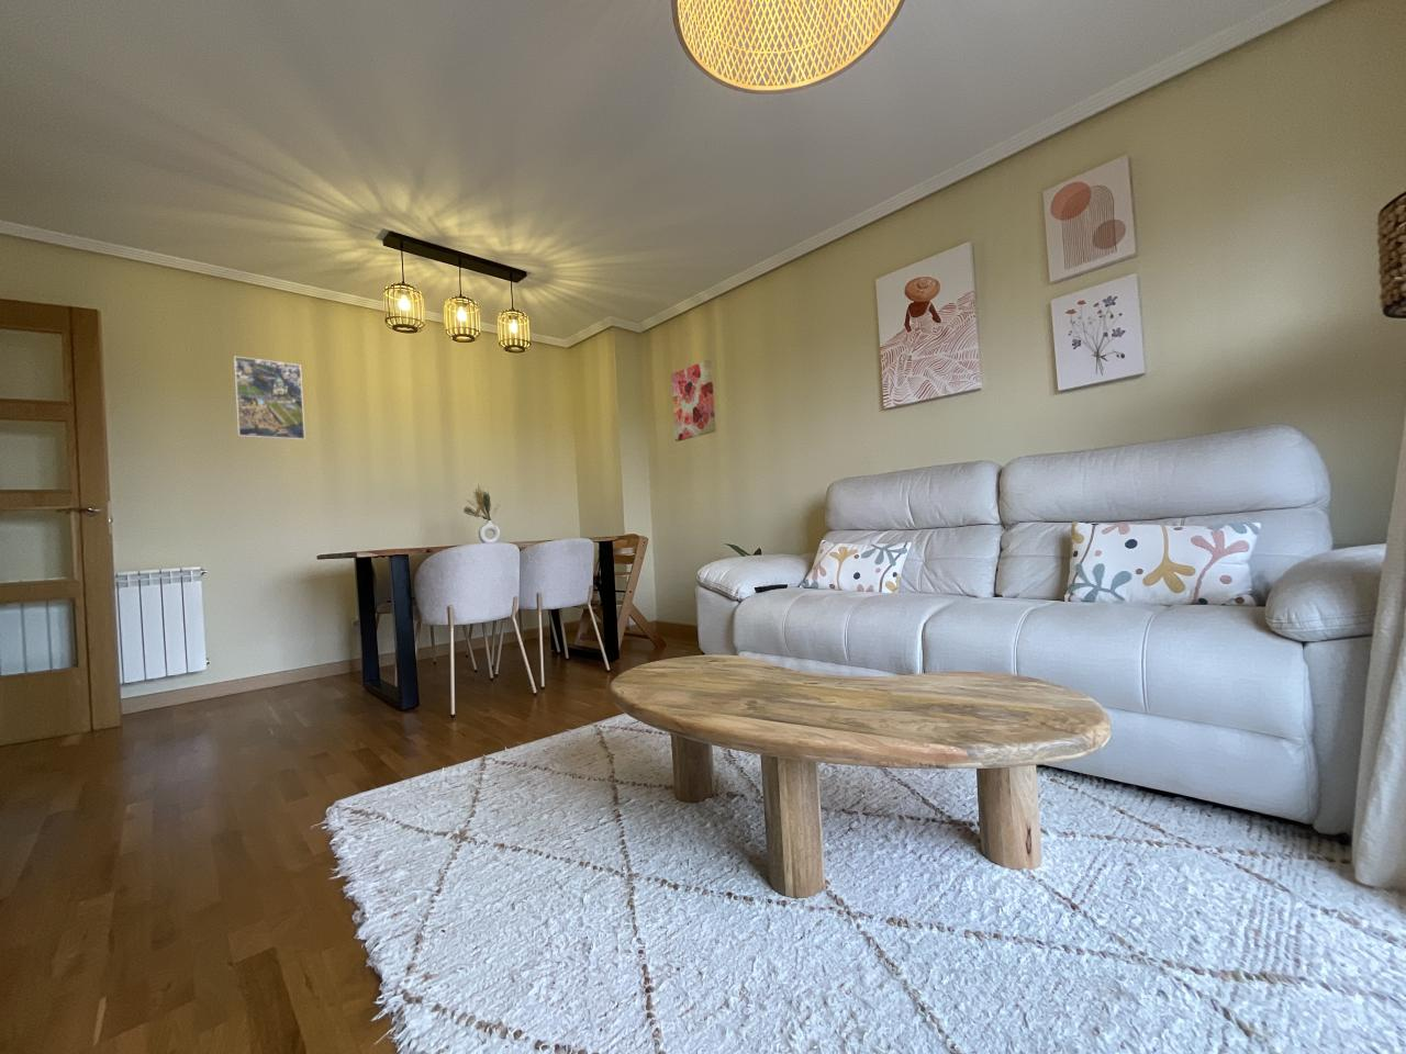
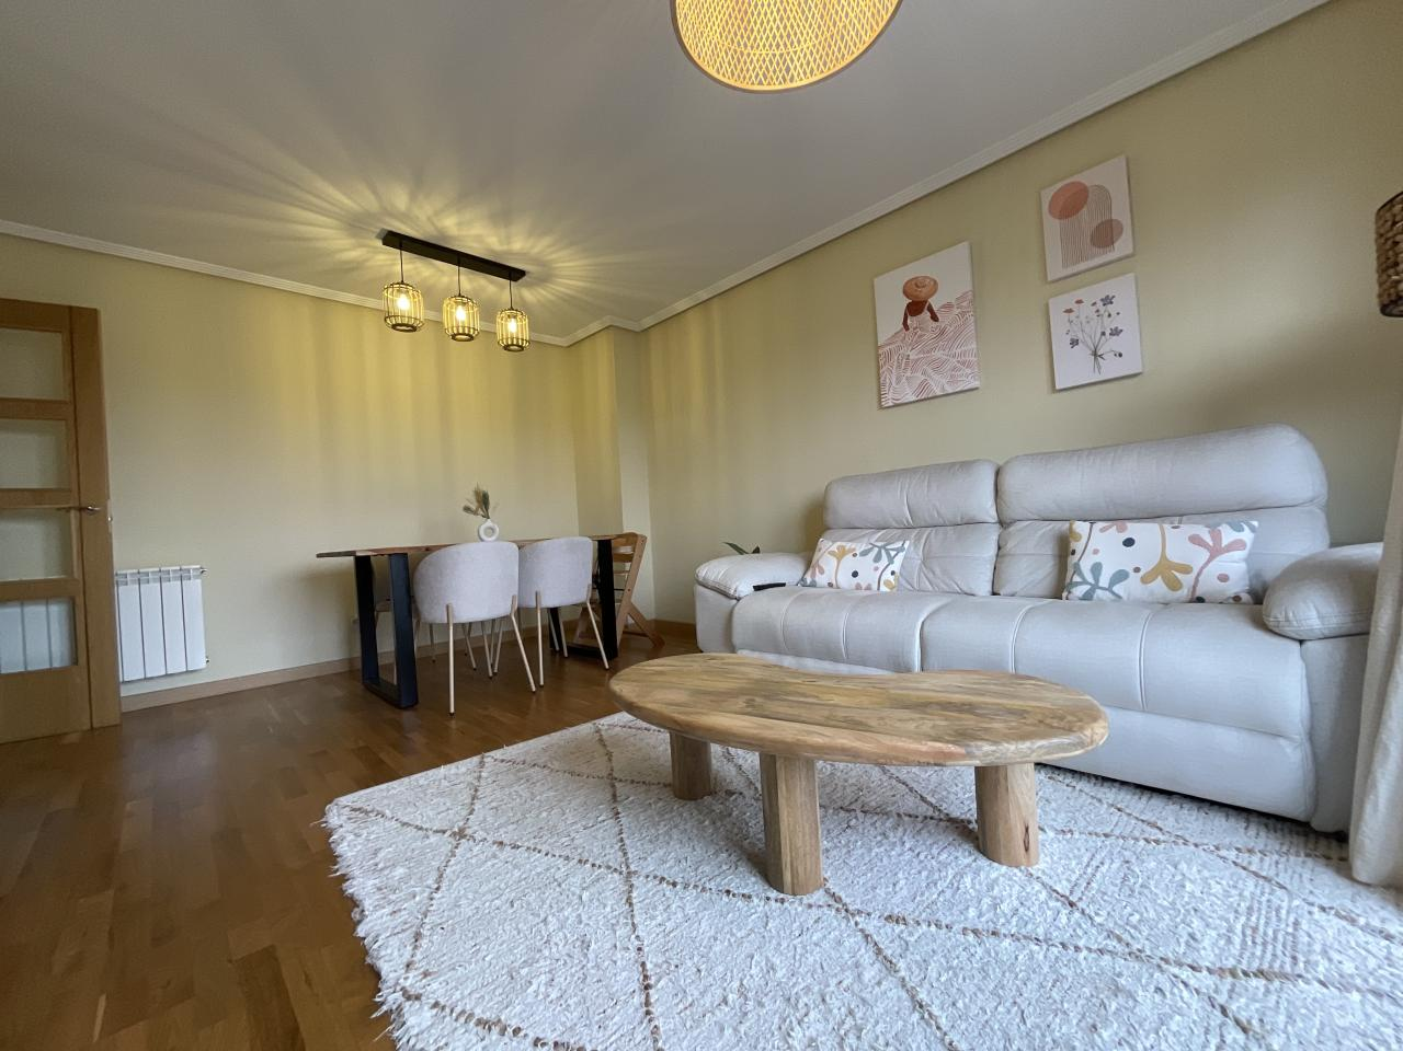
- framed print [232,354,307,442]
- wall art [670,359,717,443]
